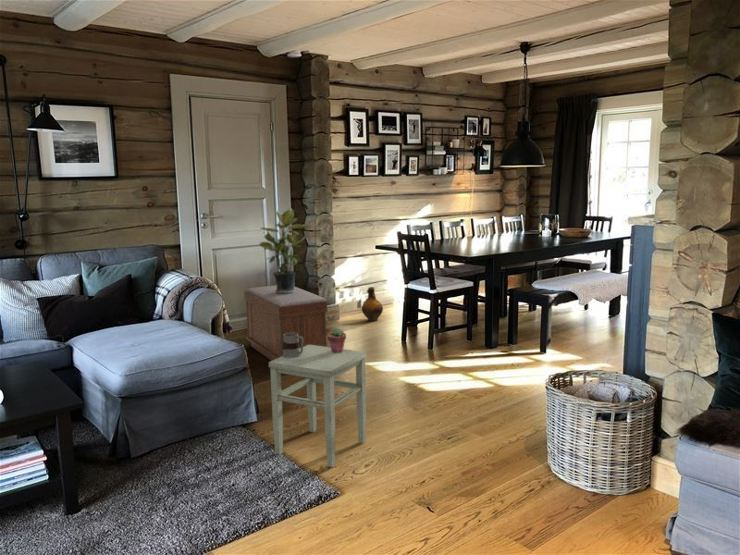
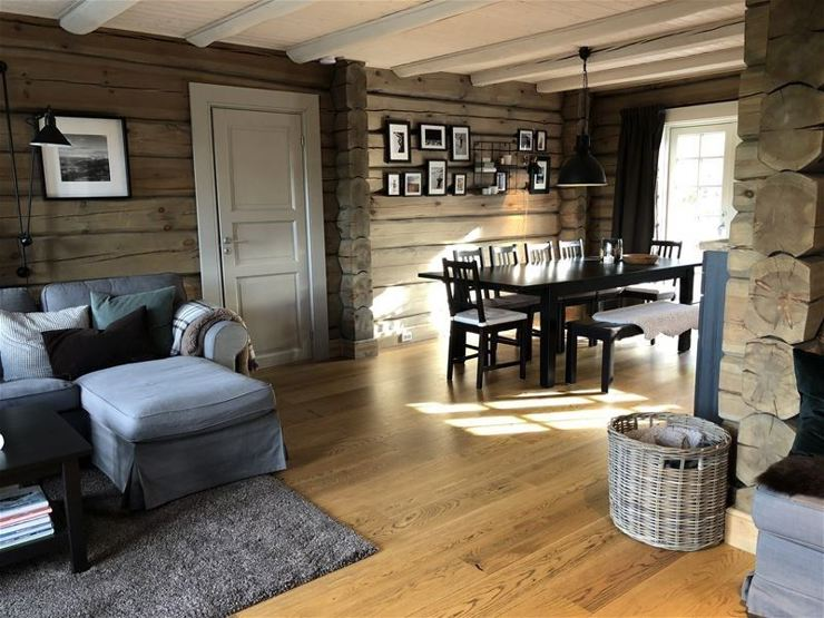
- mug [282,333,304,358]
- bench [243,284,328,361]
- stool [268,345,368,468]
- potted plant [258,207,307,294]
- potted succulent [327,327,347,353]
- ceramic jug [361,286,384,322]
